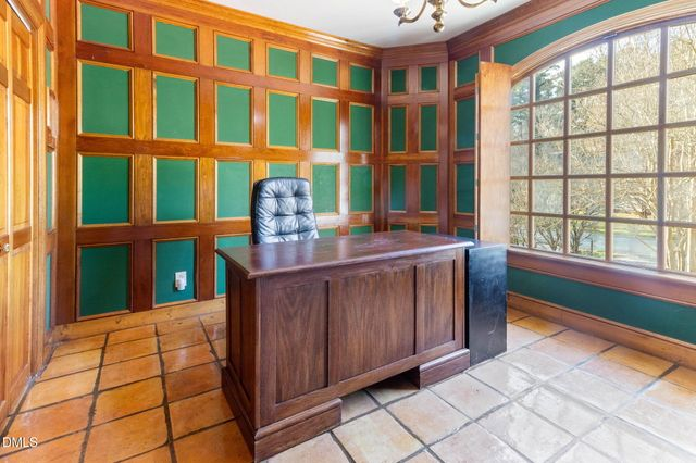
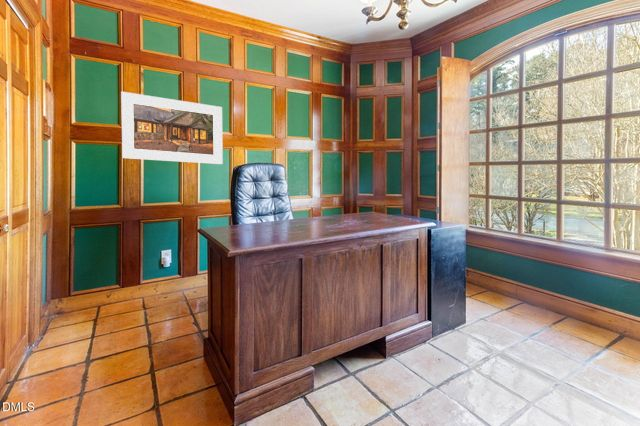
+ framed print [120,91,224,165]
